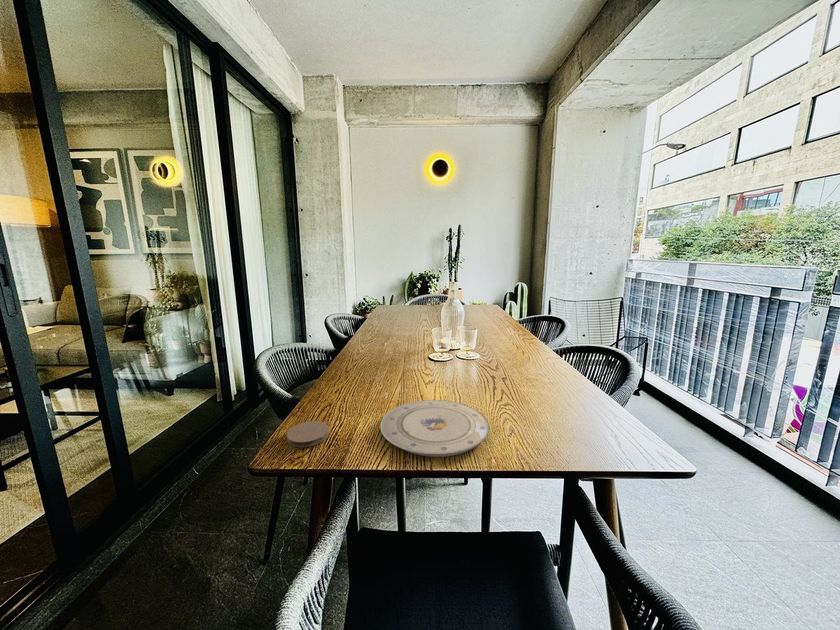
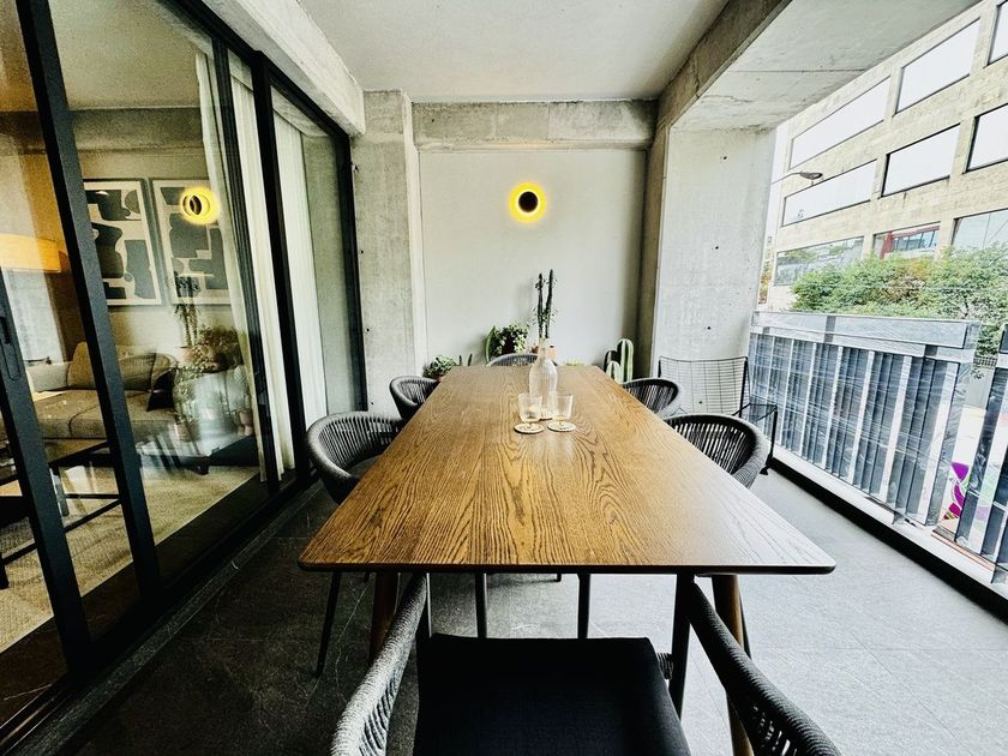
- plate [380,399,490,458]
- coaster [286,420,330,448]
